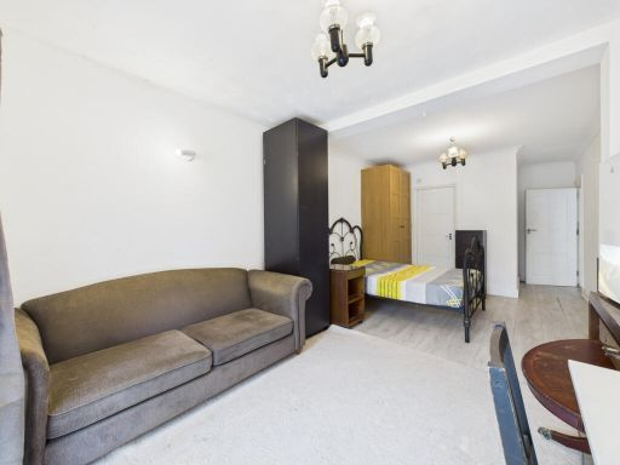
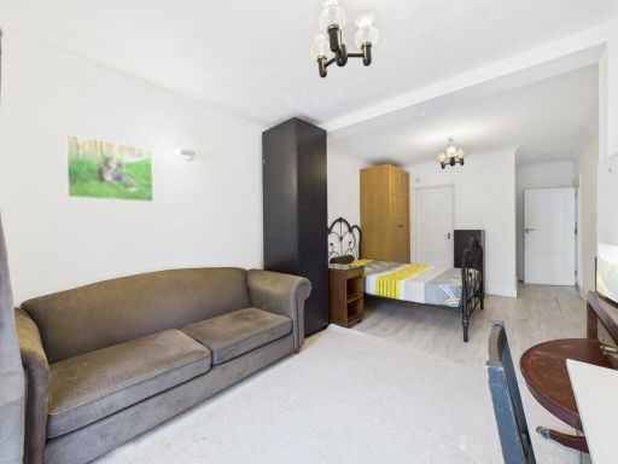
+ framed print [64,133,154,203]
